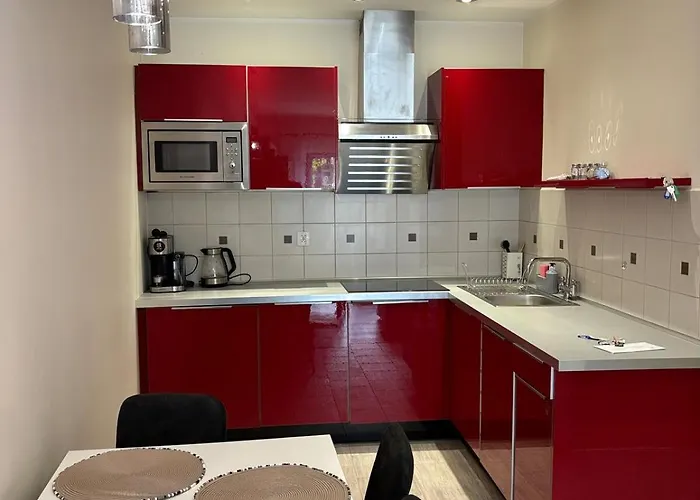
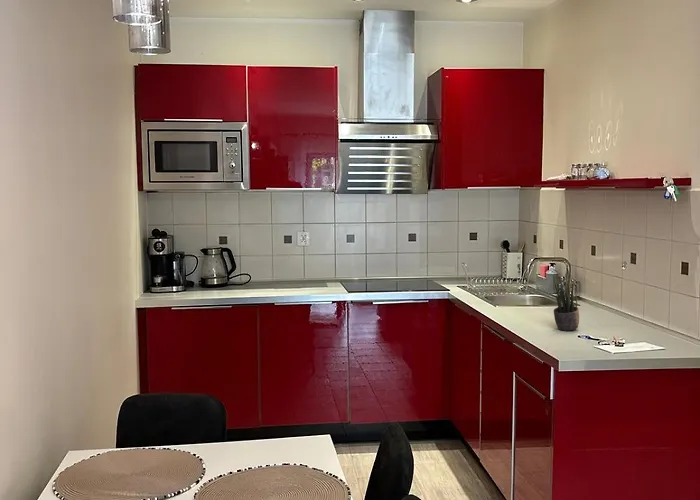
+ potted plant [552,269,580,332]
